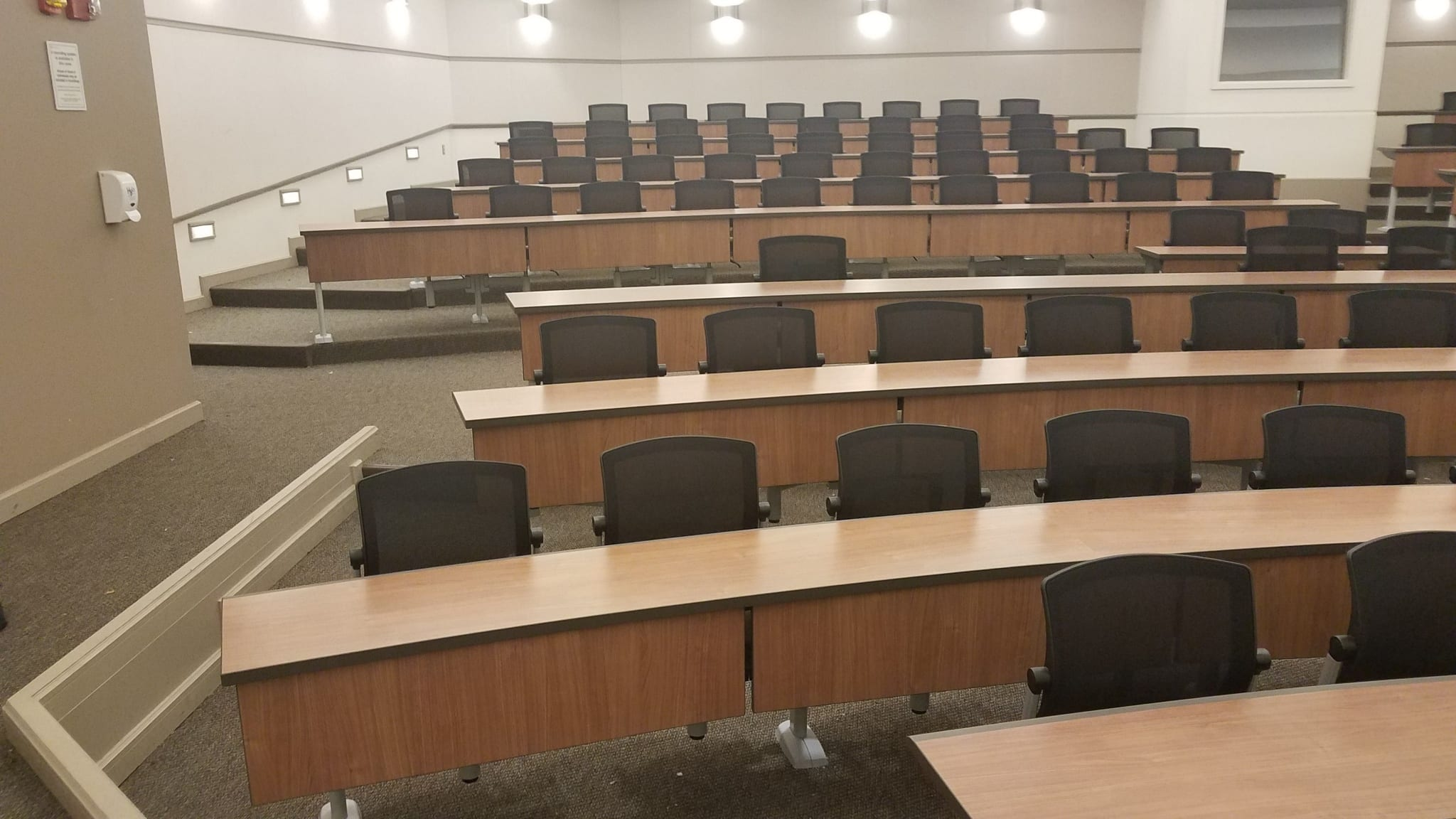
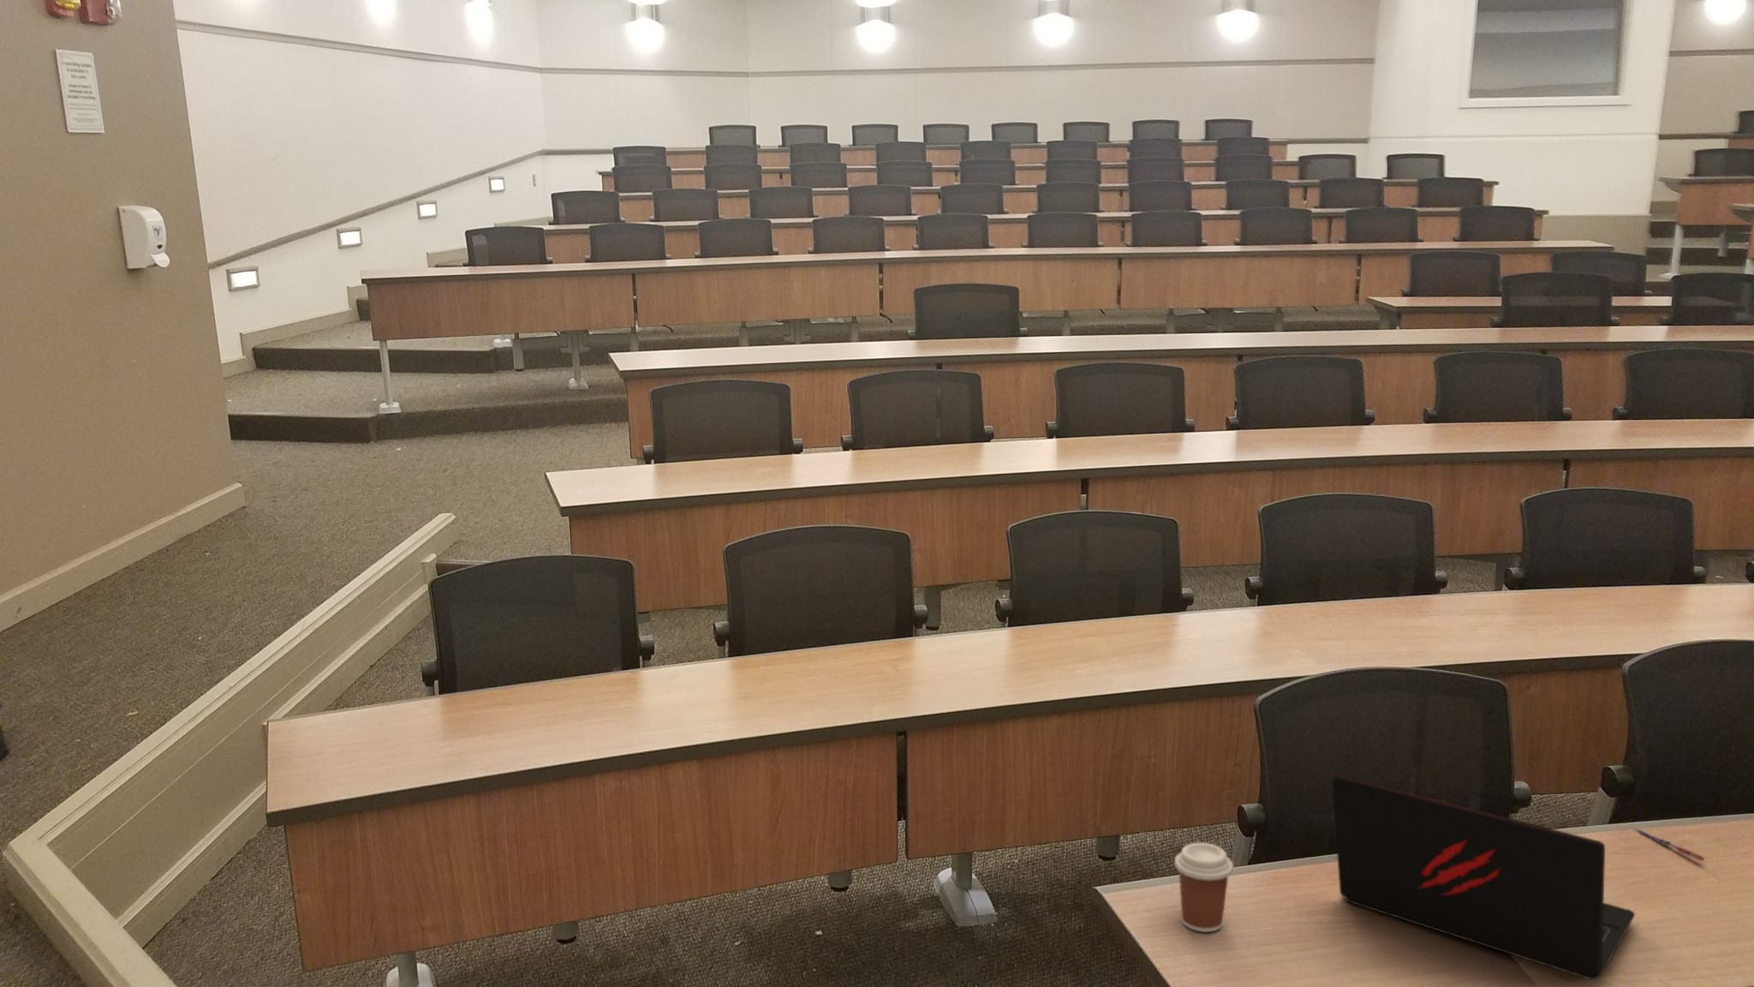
+ laptop [1331,772,1636,981]
+ coffee cup [1175,842,1234,933]
+ pen [1632,827,1705,862]
